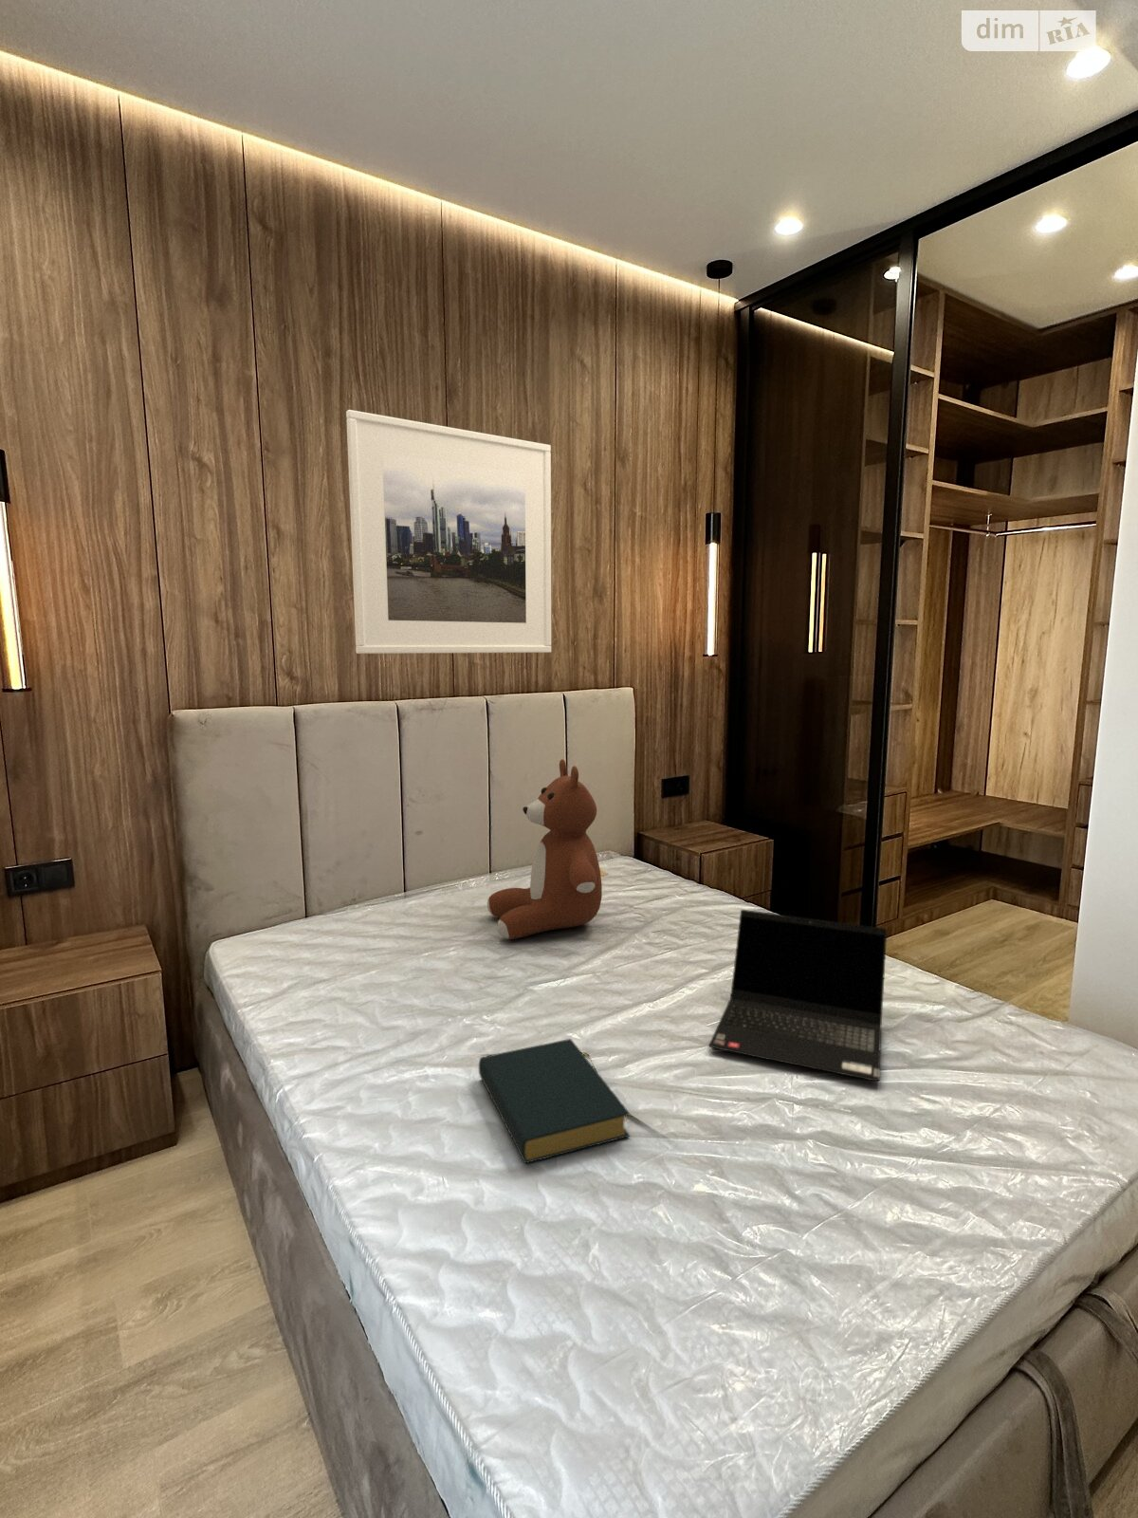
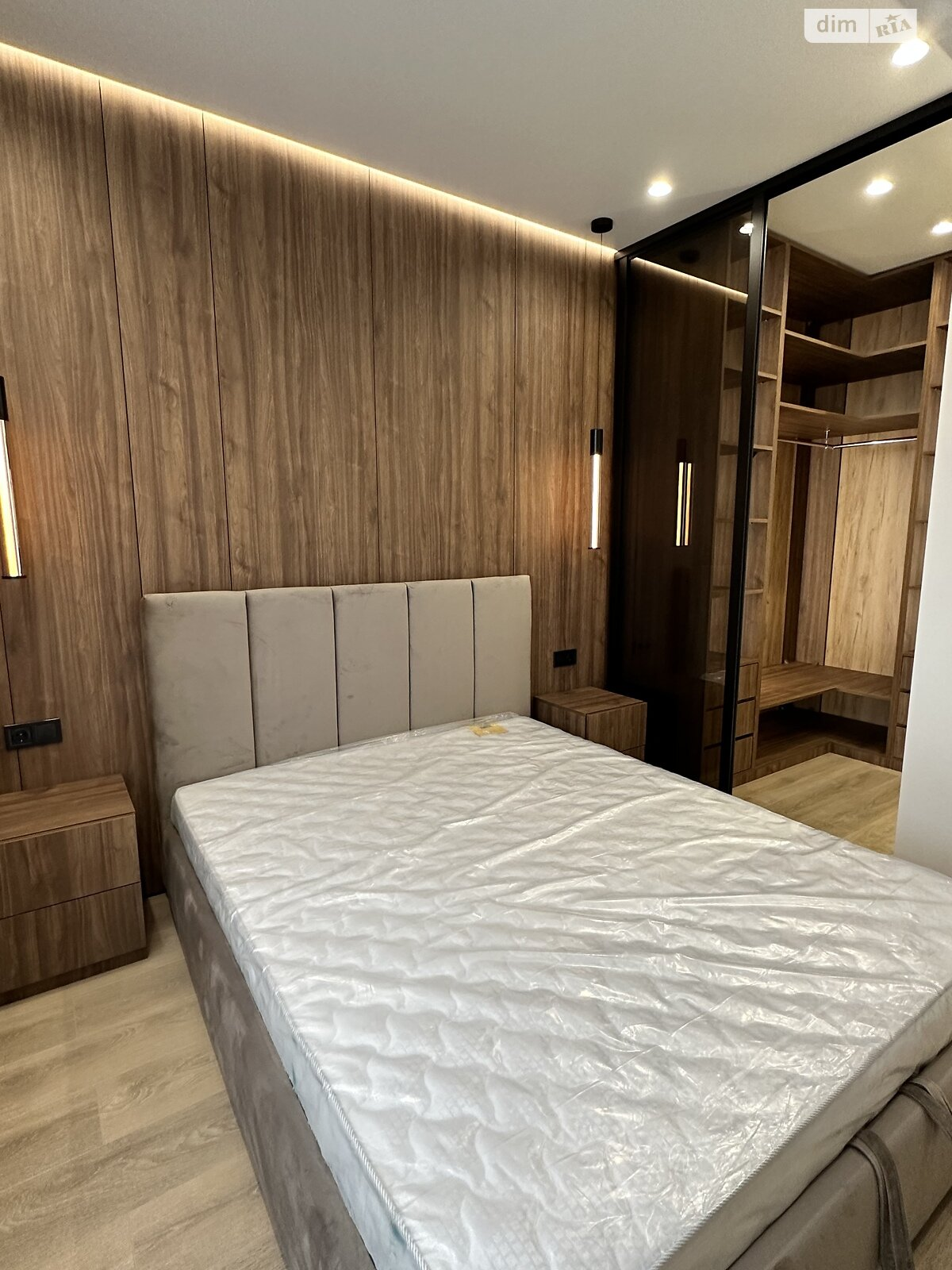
- laptop computer [709,908,888,1082]
- teddy bear [487,758,604,941]
- hardback book [478,1037,631,1164]
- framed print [345,409,552,655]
